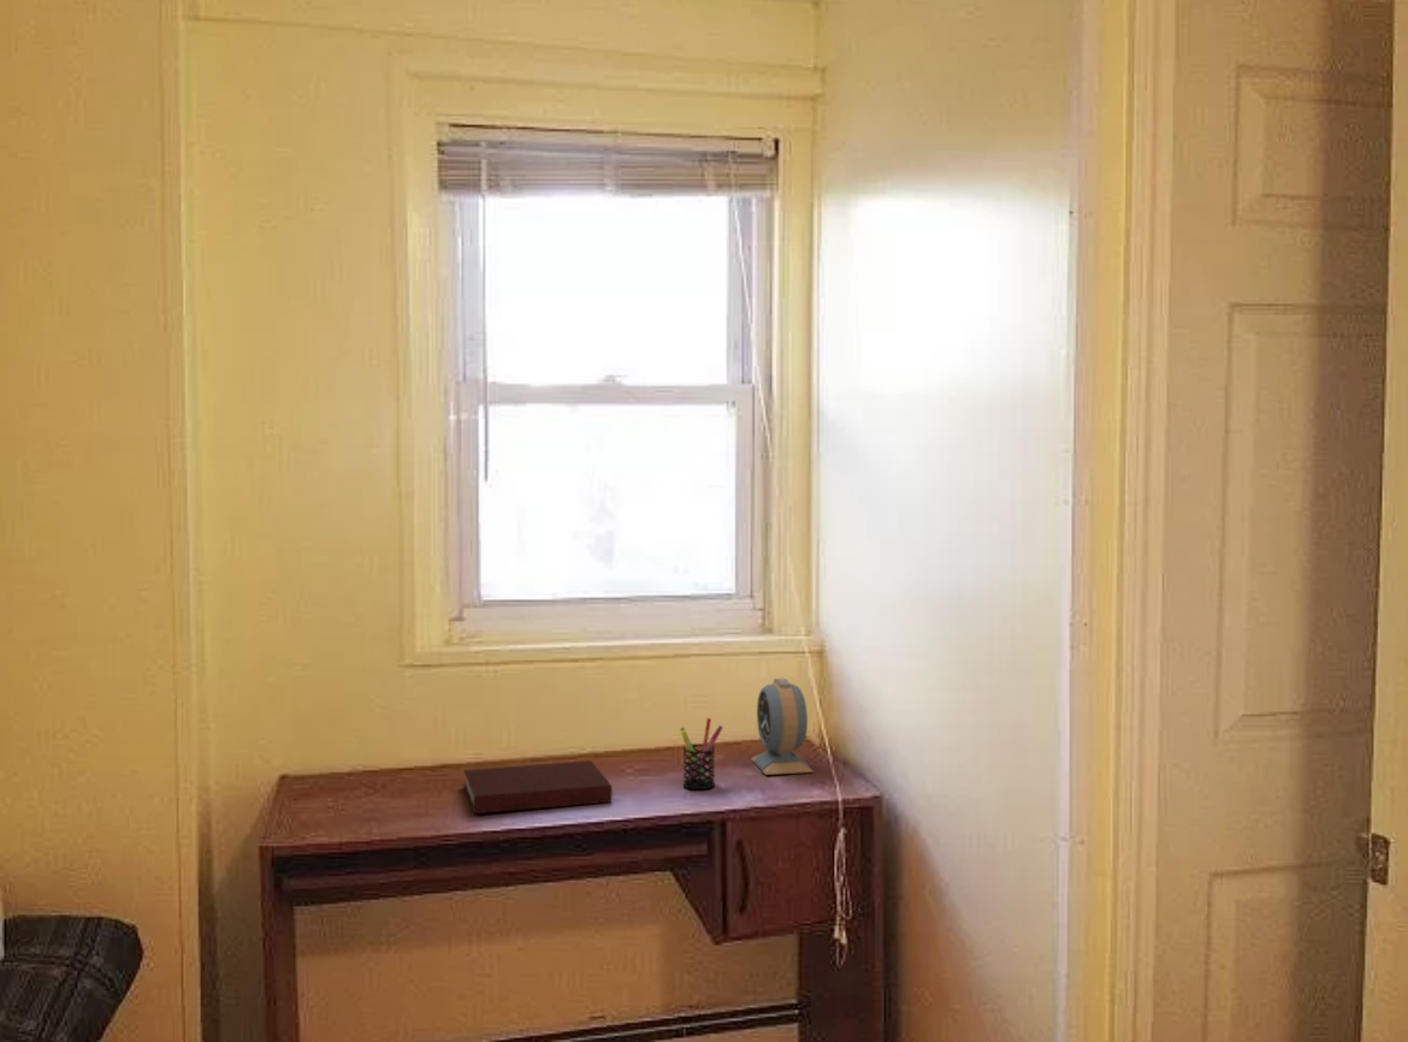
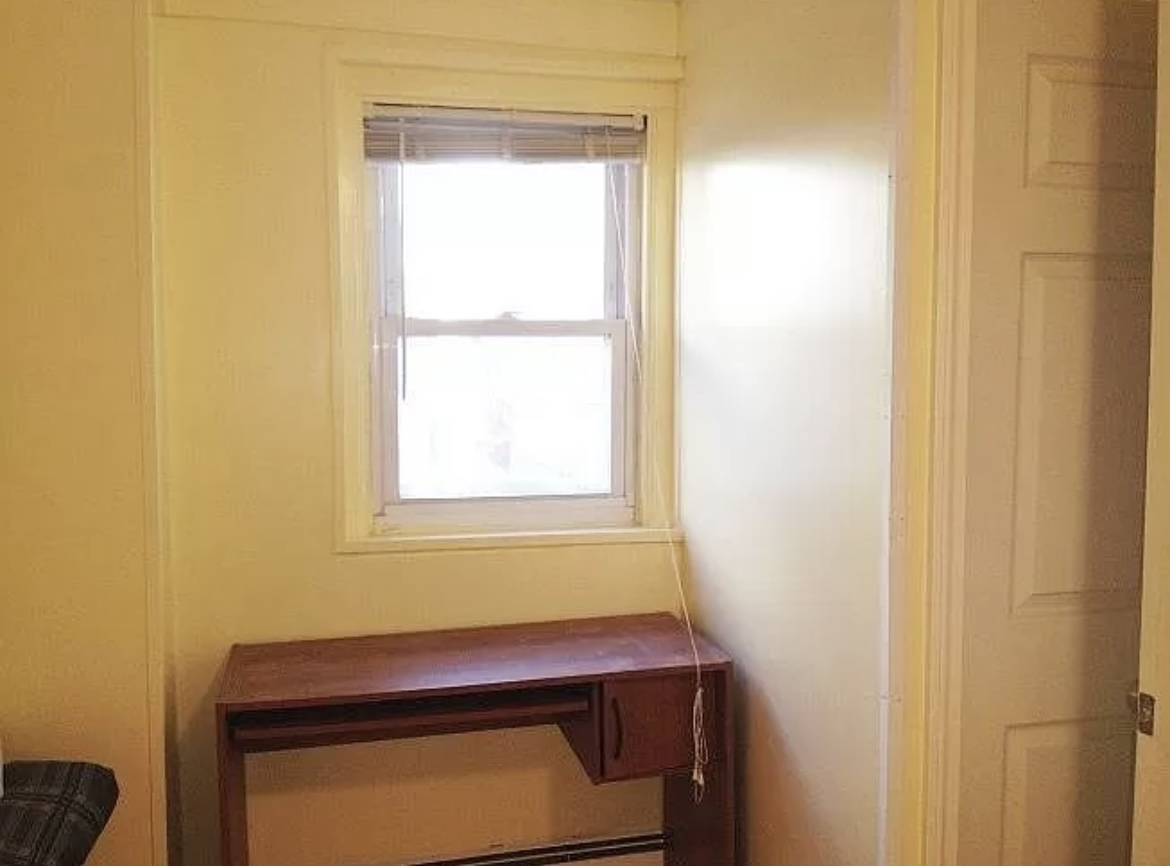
- notebook [462,759,613,815]
- pen holder [679,717,724,791]
- alarm clock [750,677,815,776]
